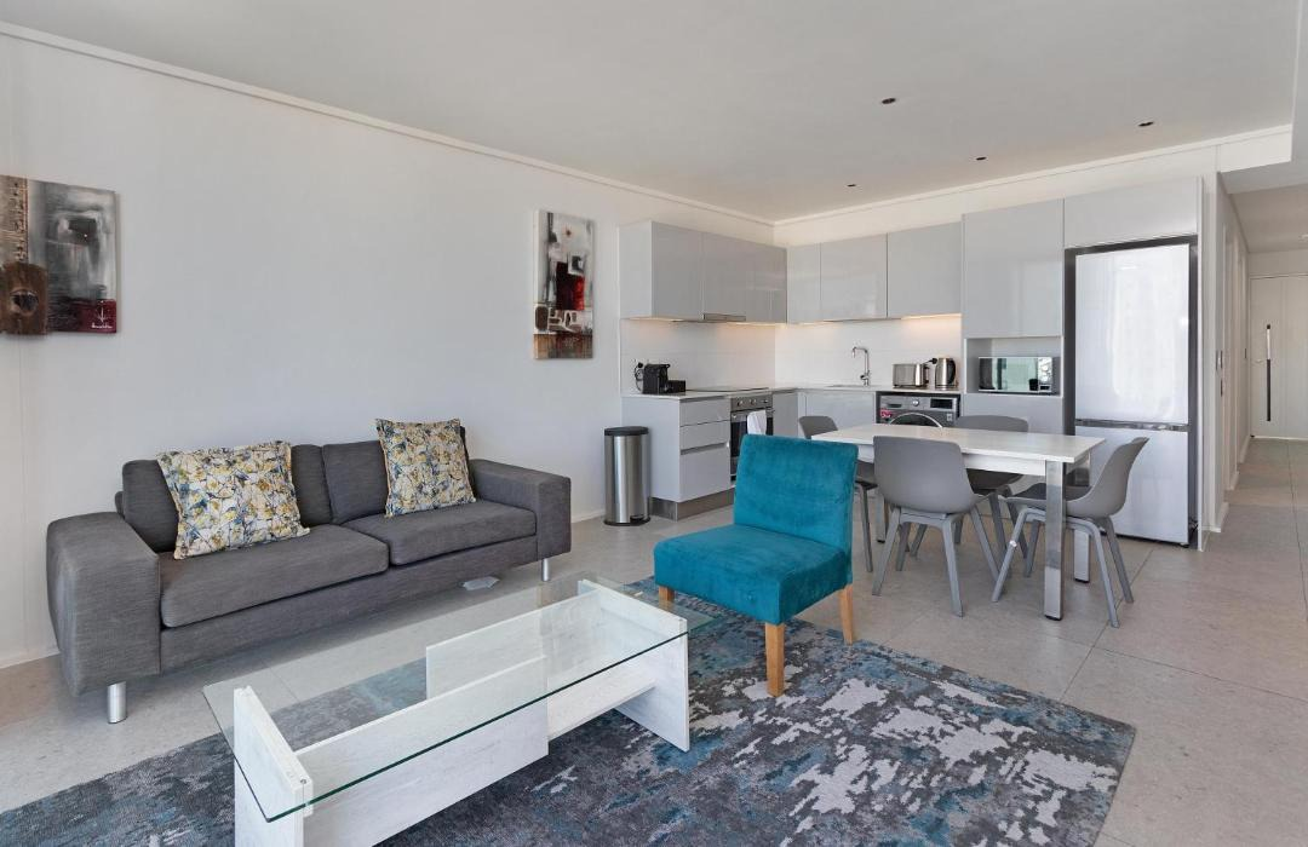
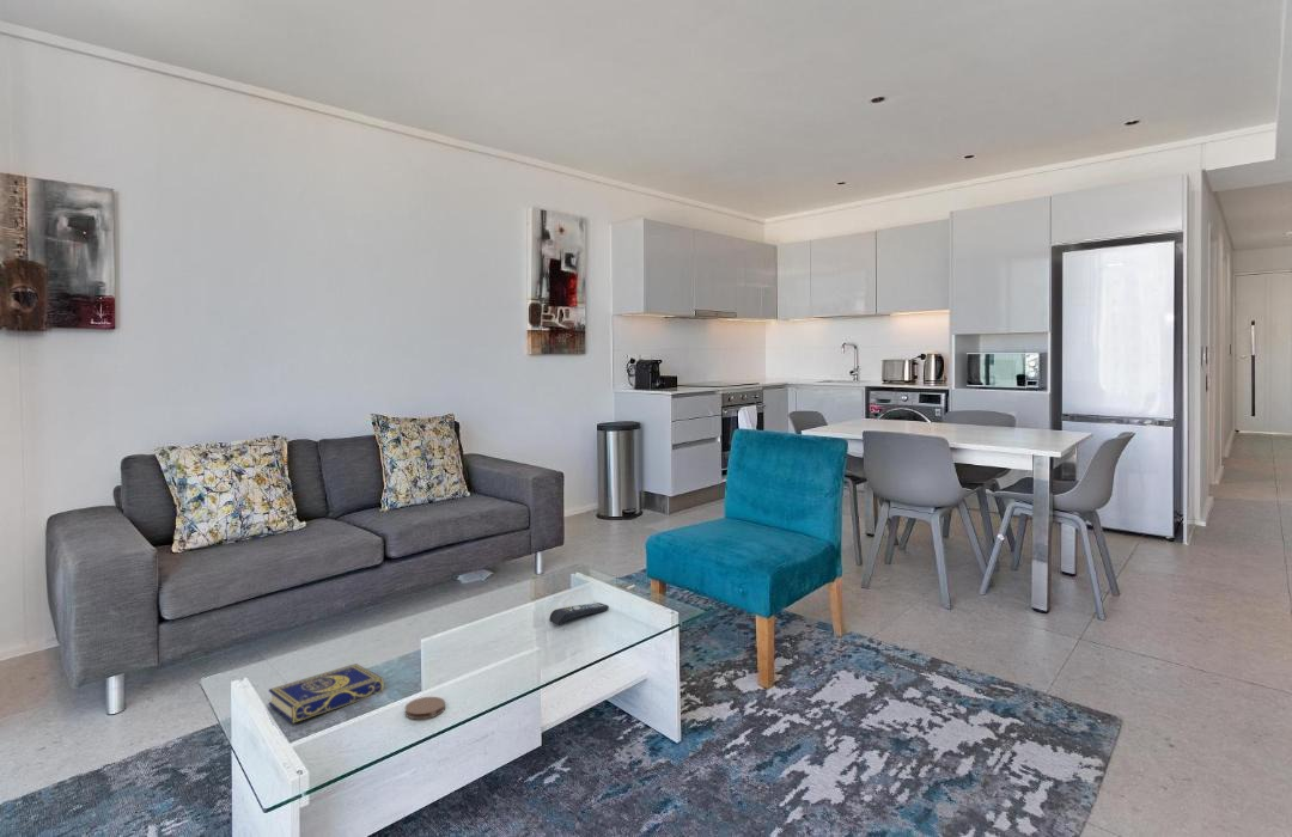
+ coaster [404,696,446,720]
+ book [268,662,385,723]
+ remote control [548,601,610,625]
